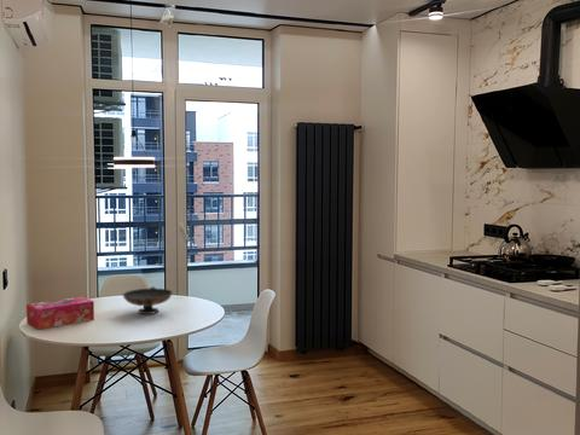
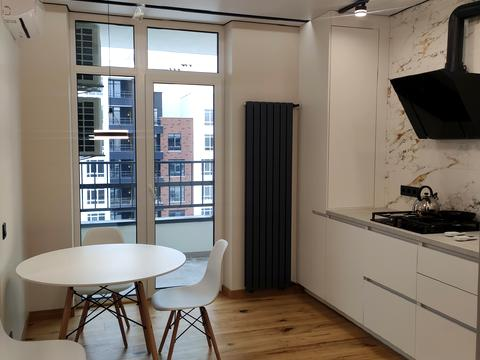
- tissue box [25,296,95,331]
- decorative bowl [121,285,174,315]
